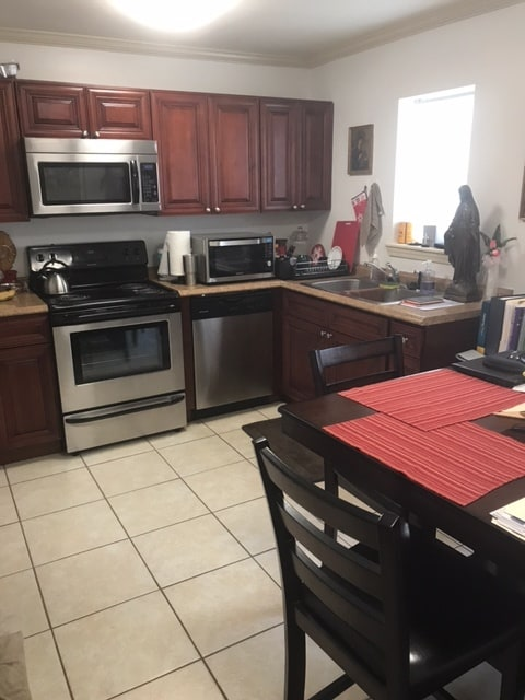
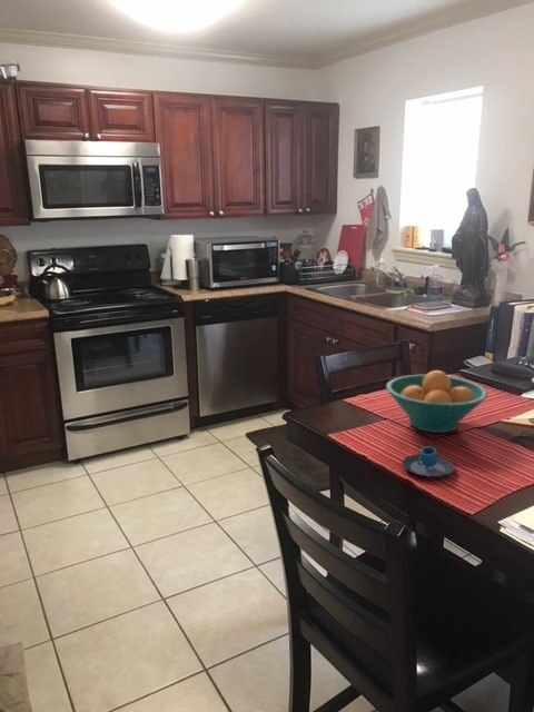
+ fruit bowl [385,369,490,434]
+ mug [400,445,456,478]
